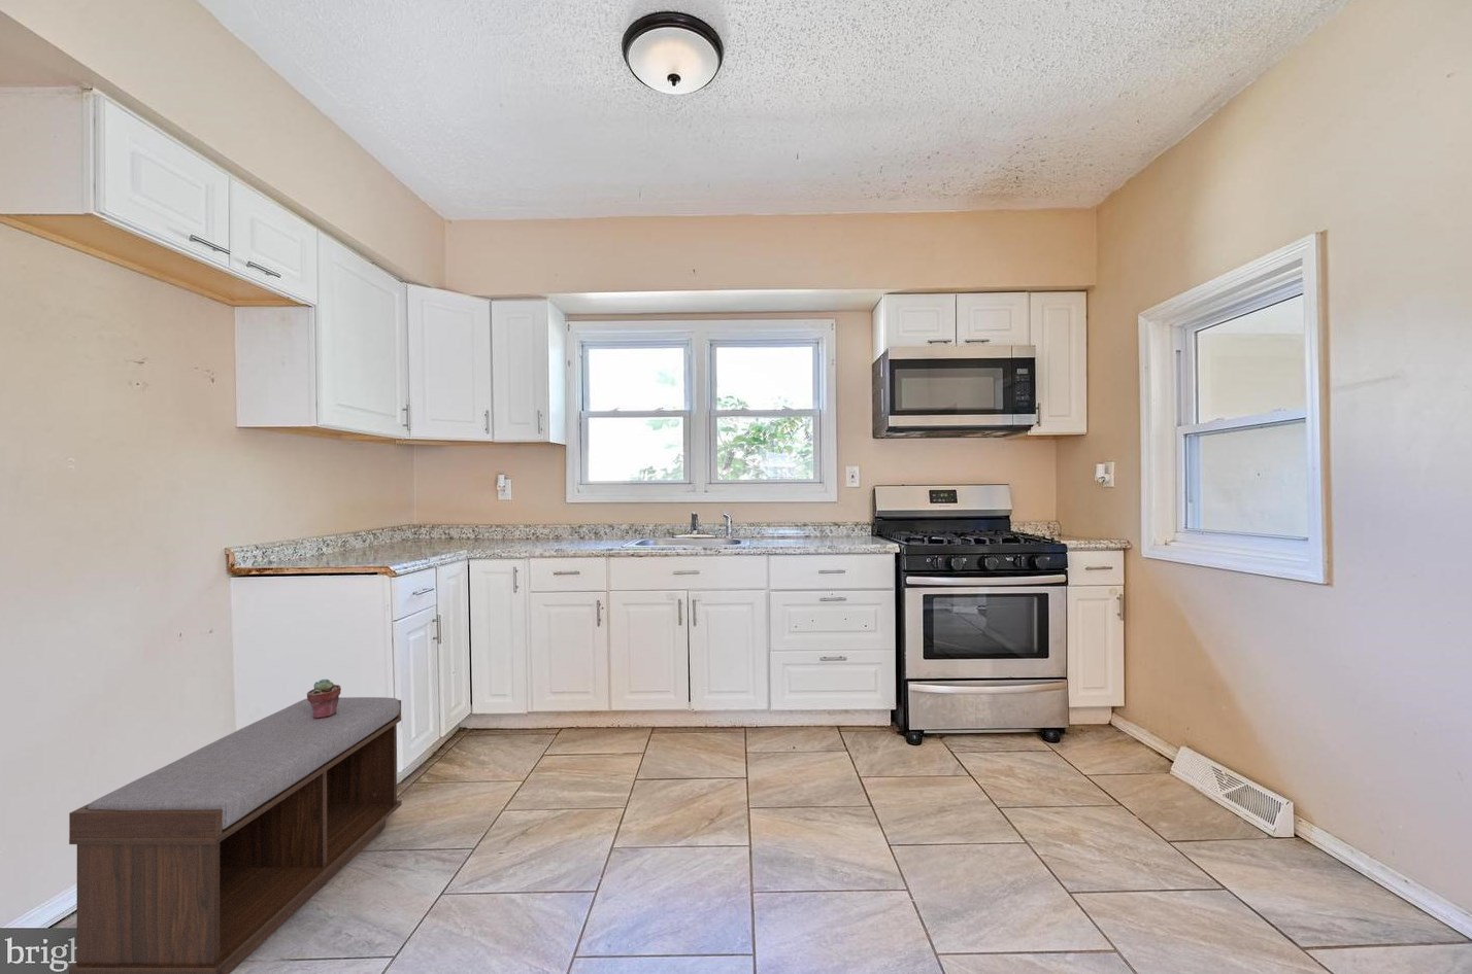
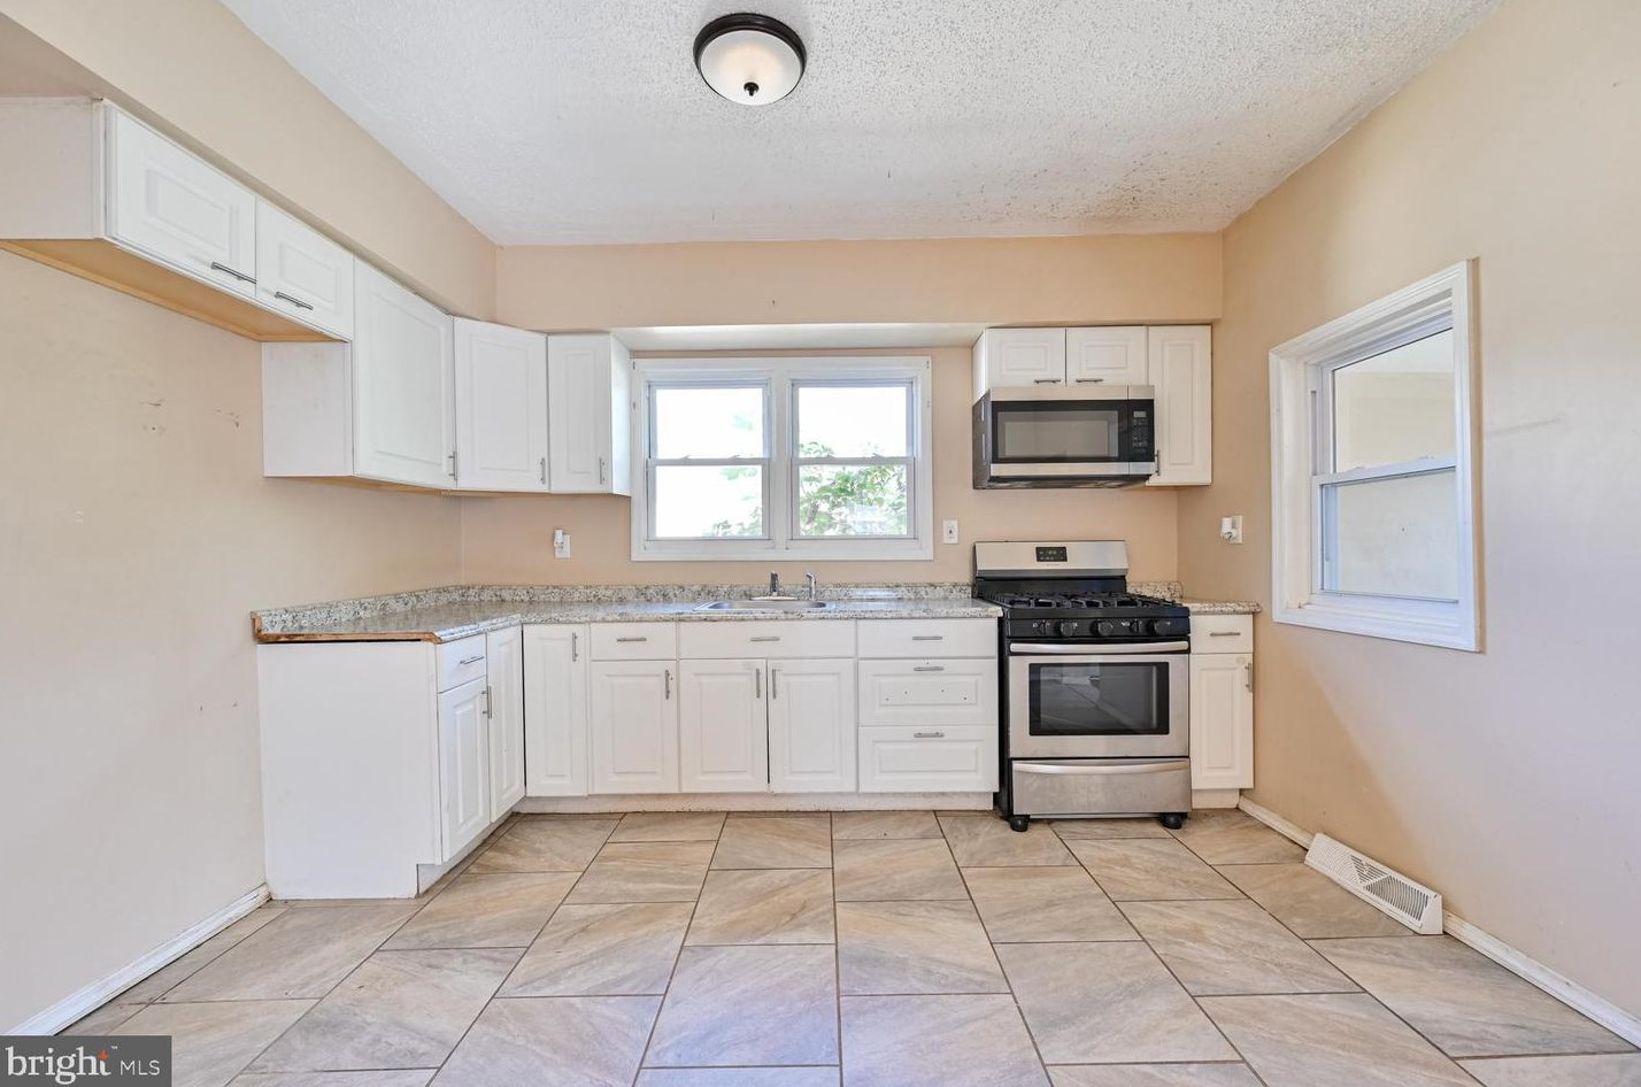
- potted succulent [306,678,343,719]
- bench [69,696,403,974]
